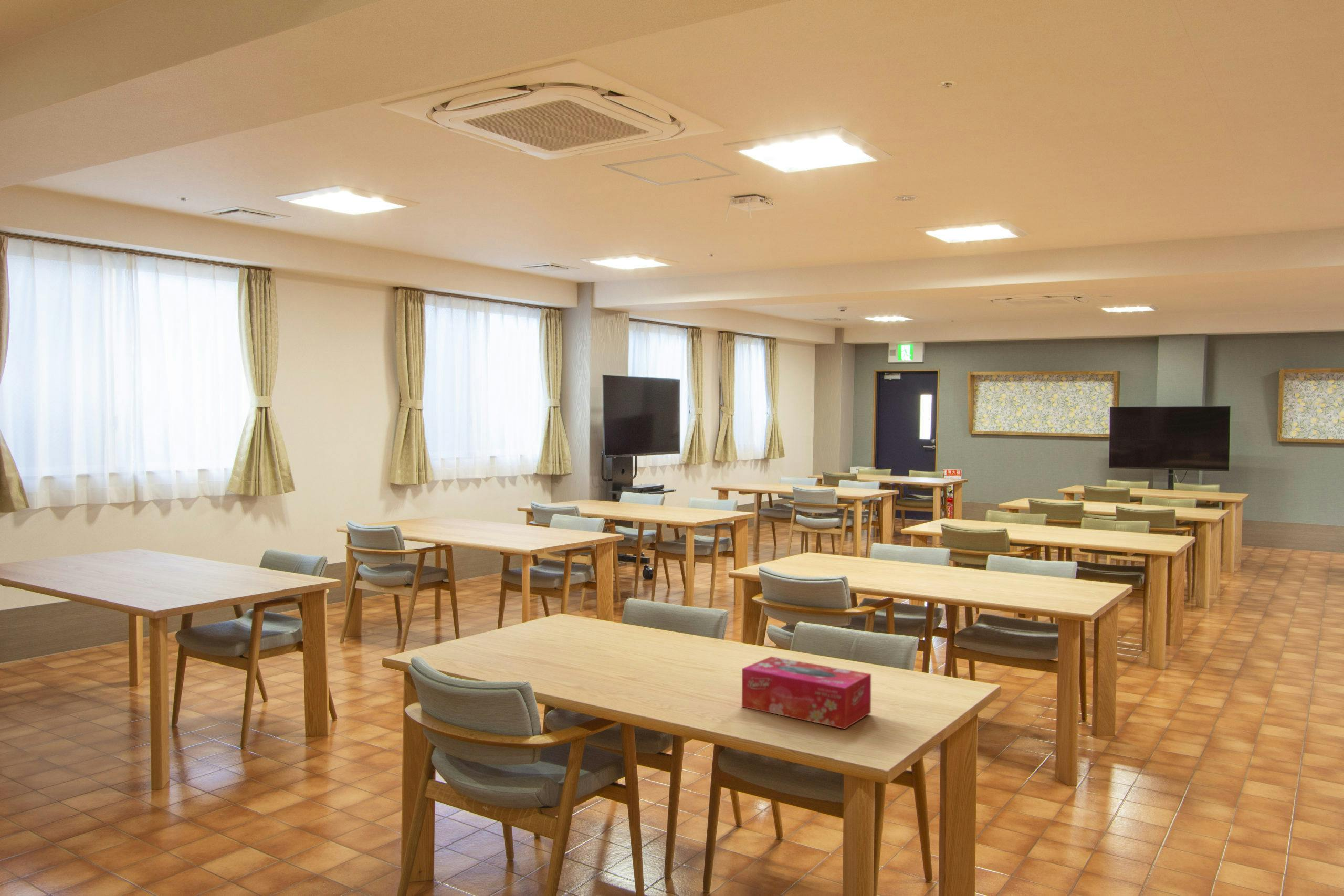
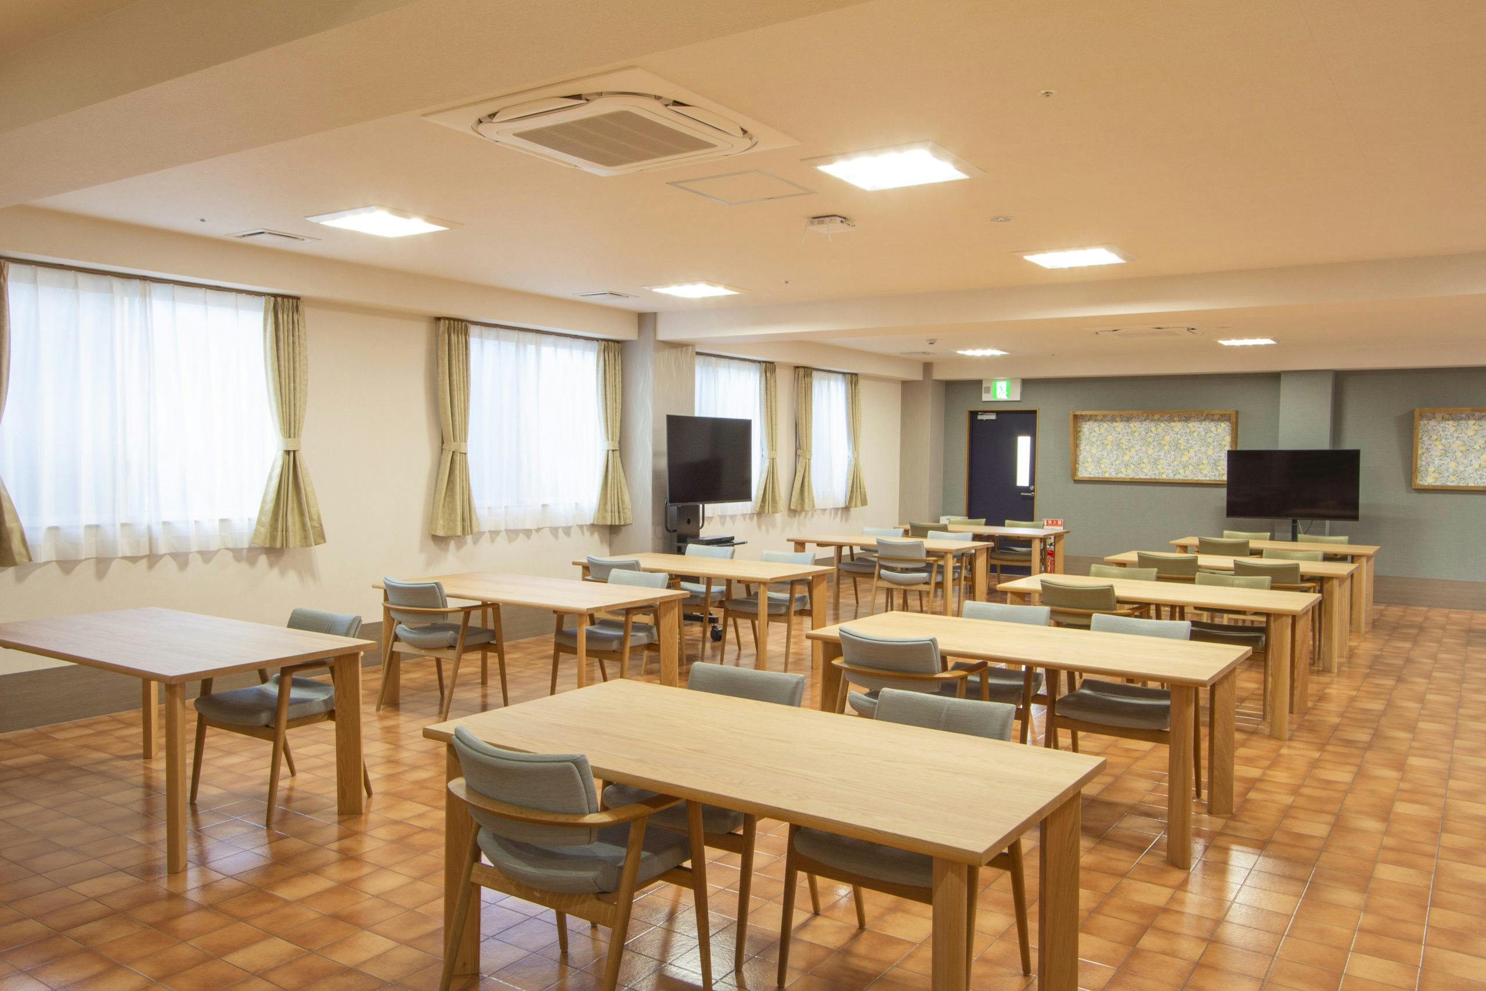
- tissue box [741,656,871,730]
